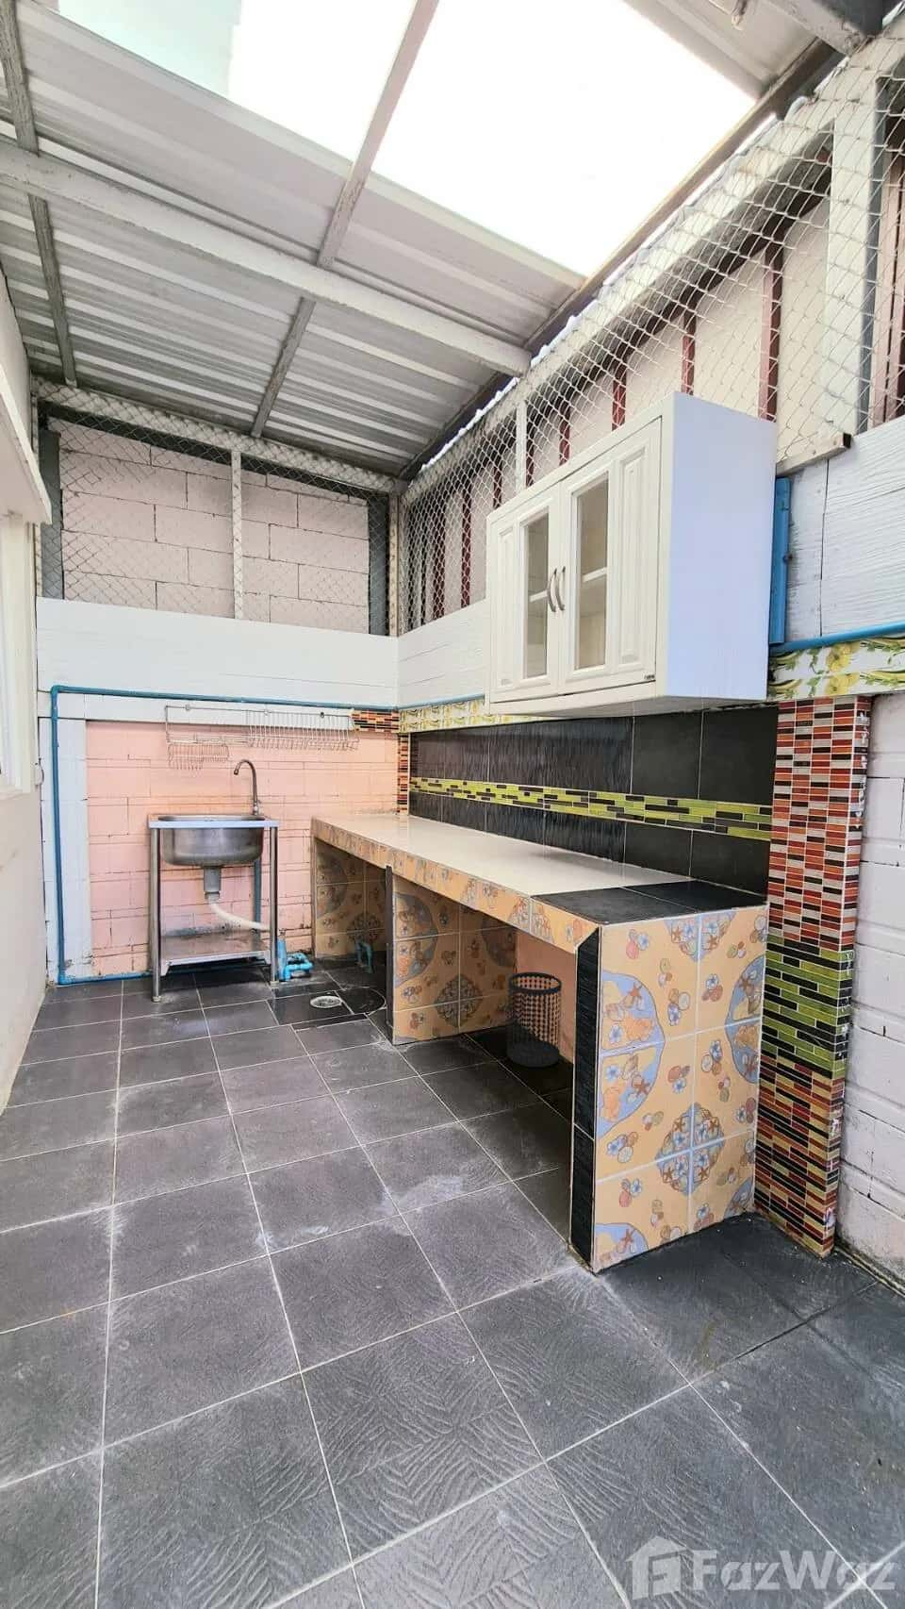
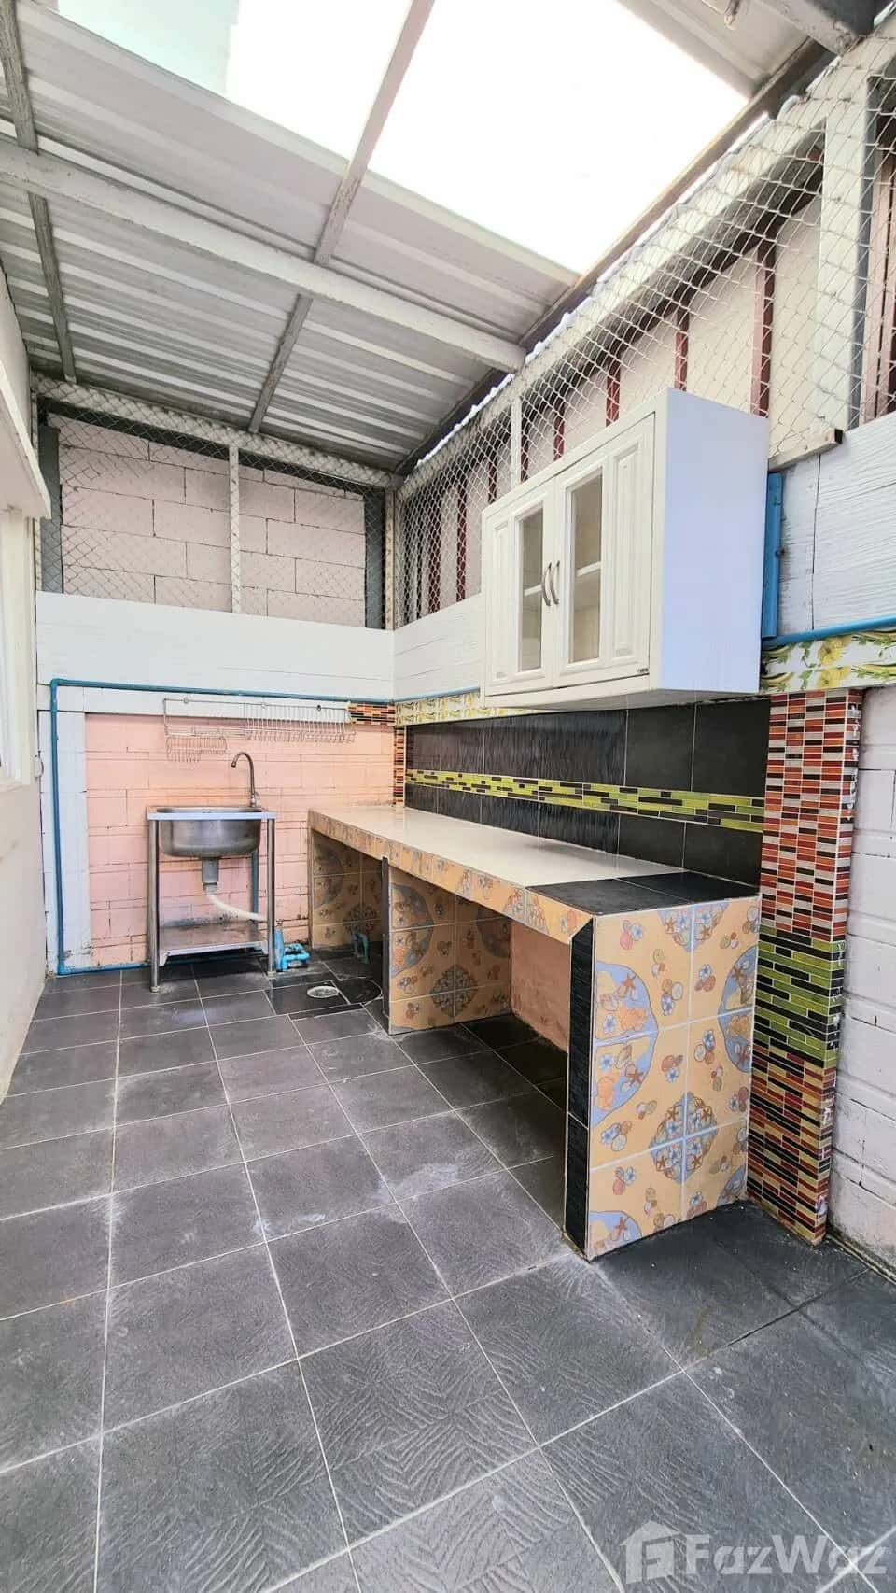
- wastebasket [506,971,562,1069]
